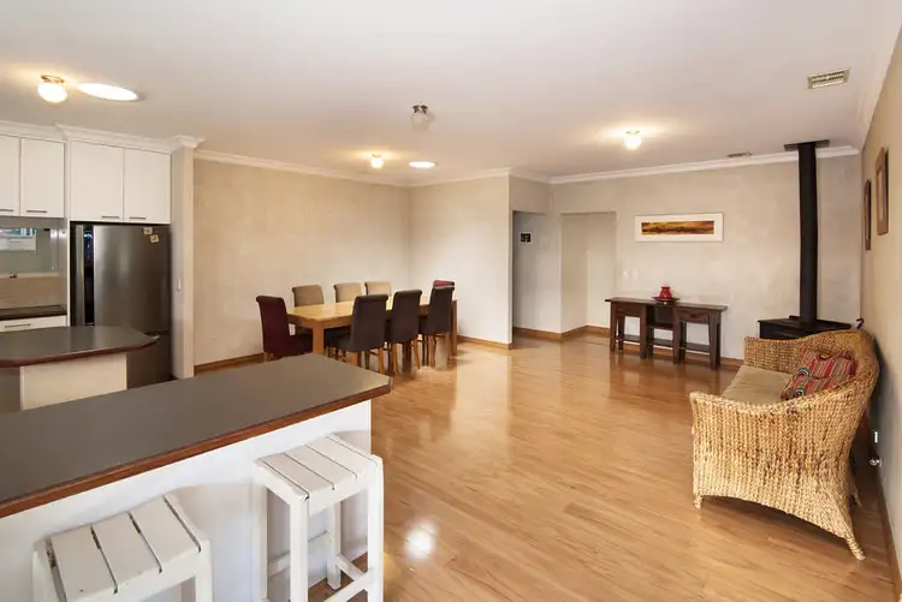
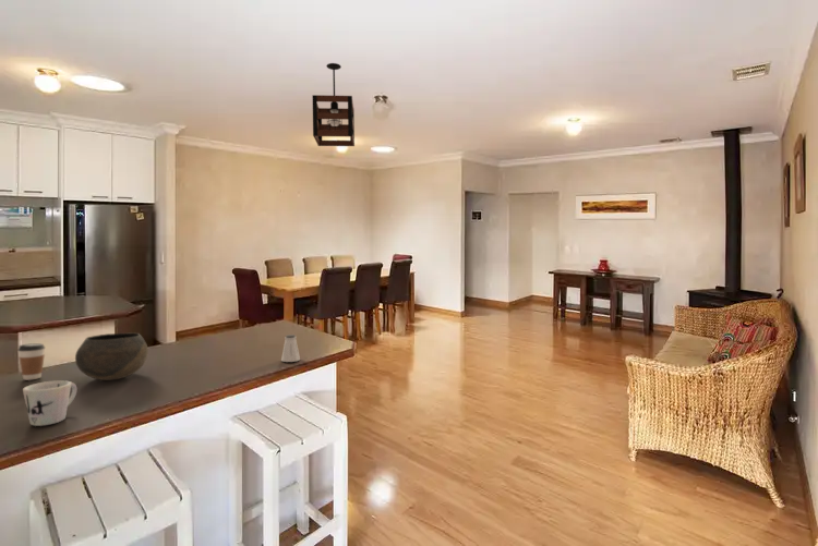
+ mug [22,379,79,427]
+ bowl [74,332,149,381]
+ saltshaker [280,333,301,363]
+ coffee cup [16,342,46,381]
+ pendant light [311,62,356,147]
